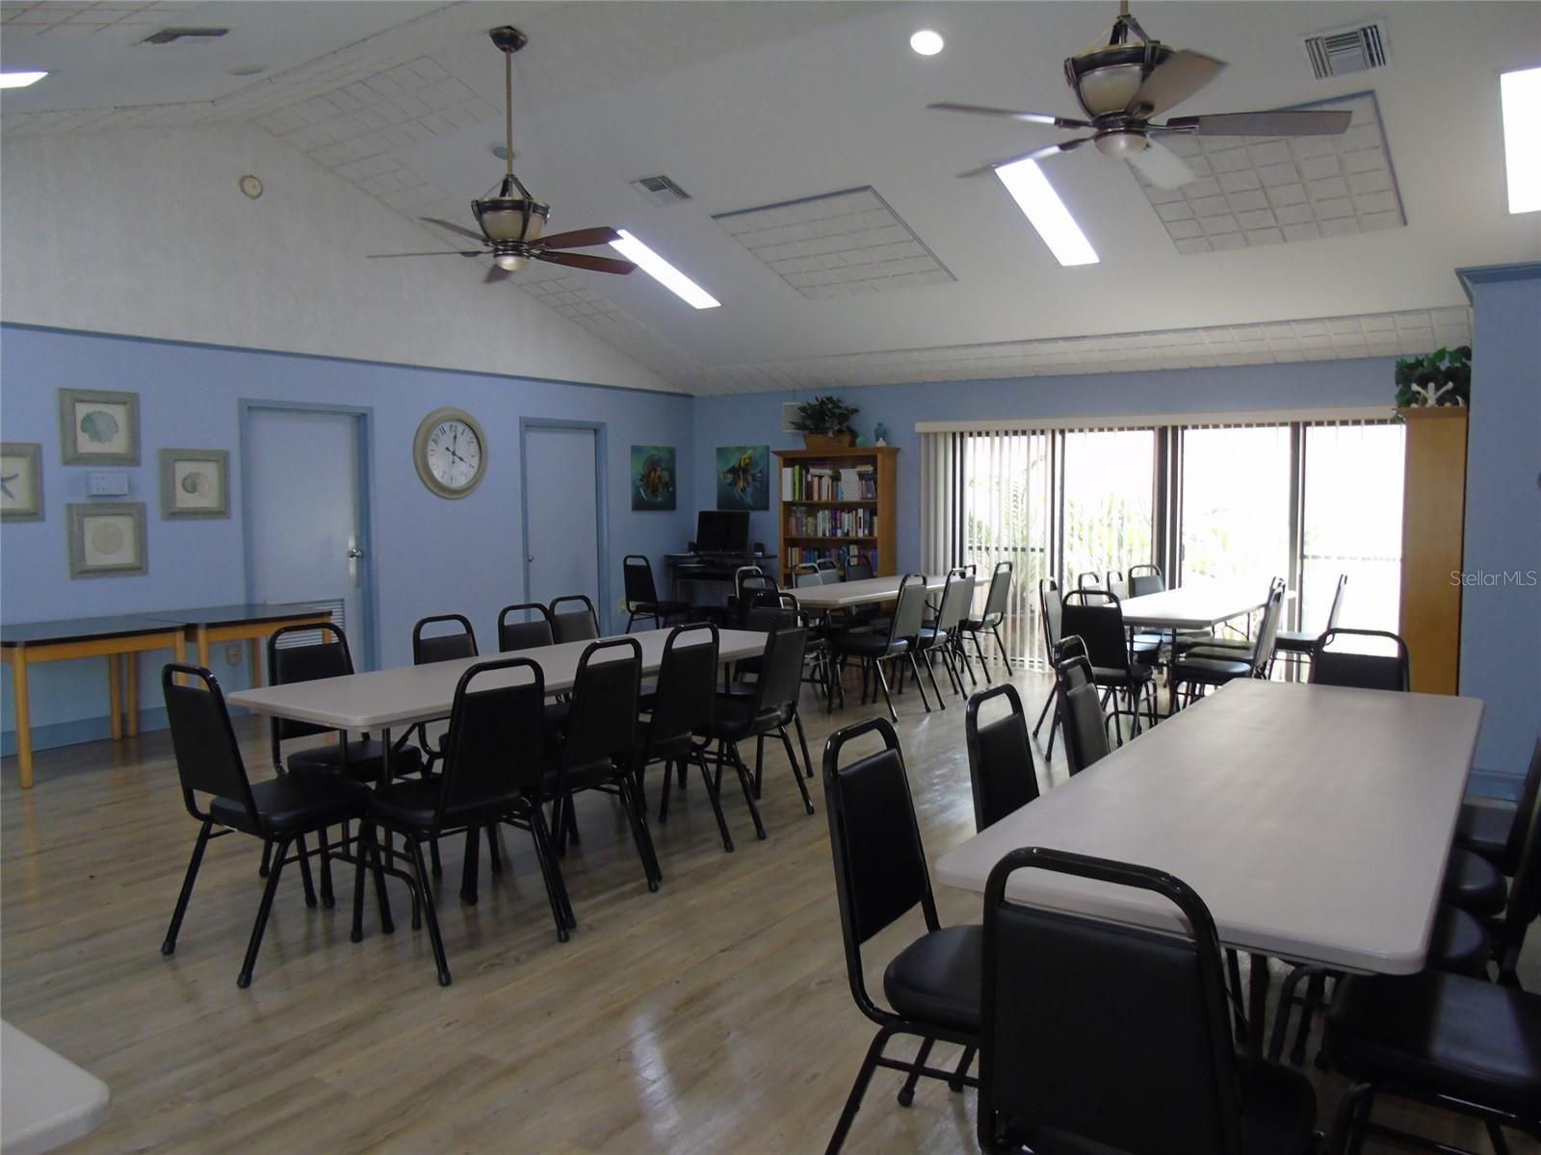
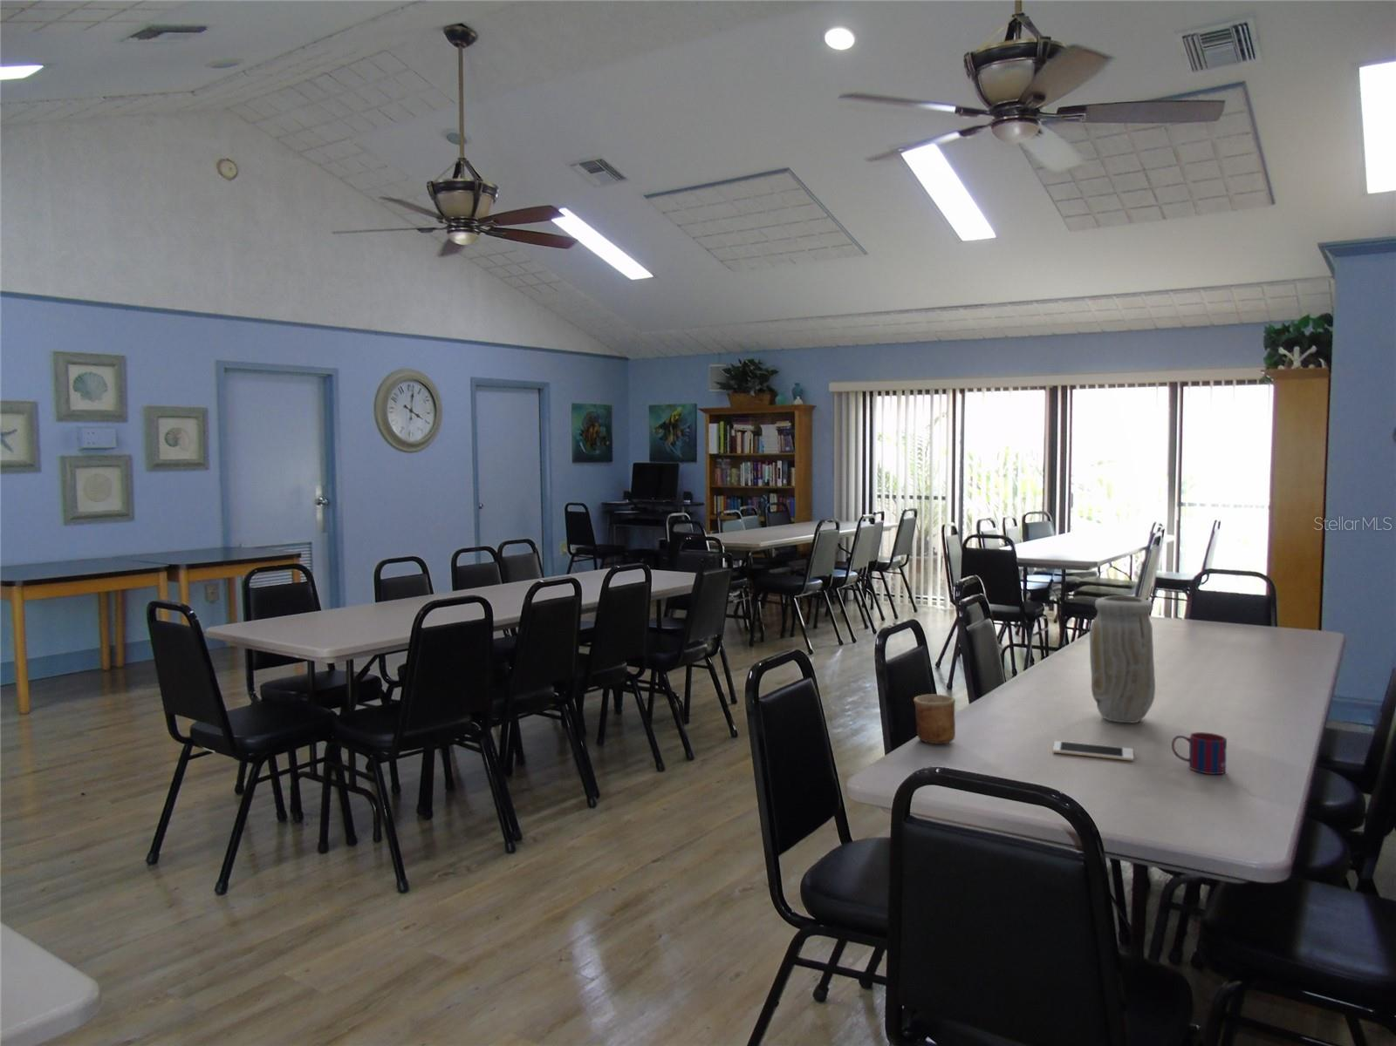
+ mug [1171,732,1228,775]
+ vase [1089,594,1156,723]
+ cup [912,693,956,745]
+ cell phone [1052,741,1134,761]
